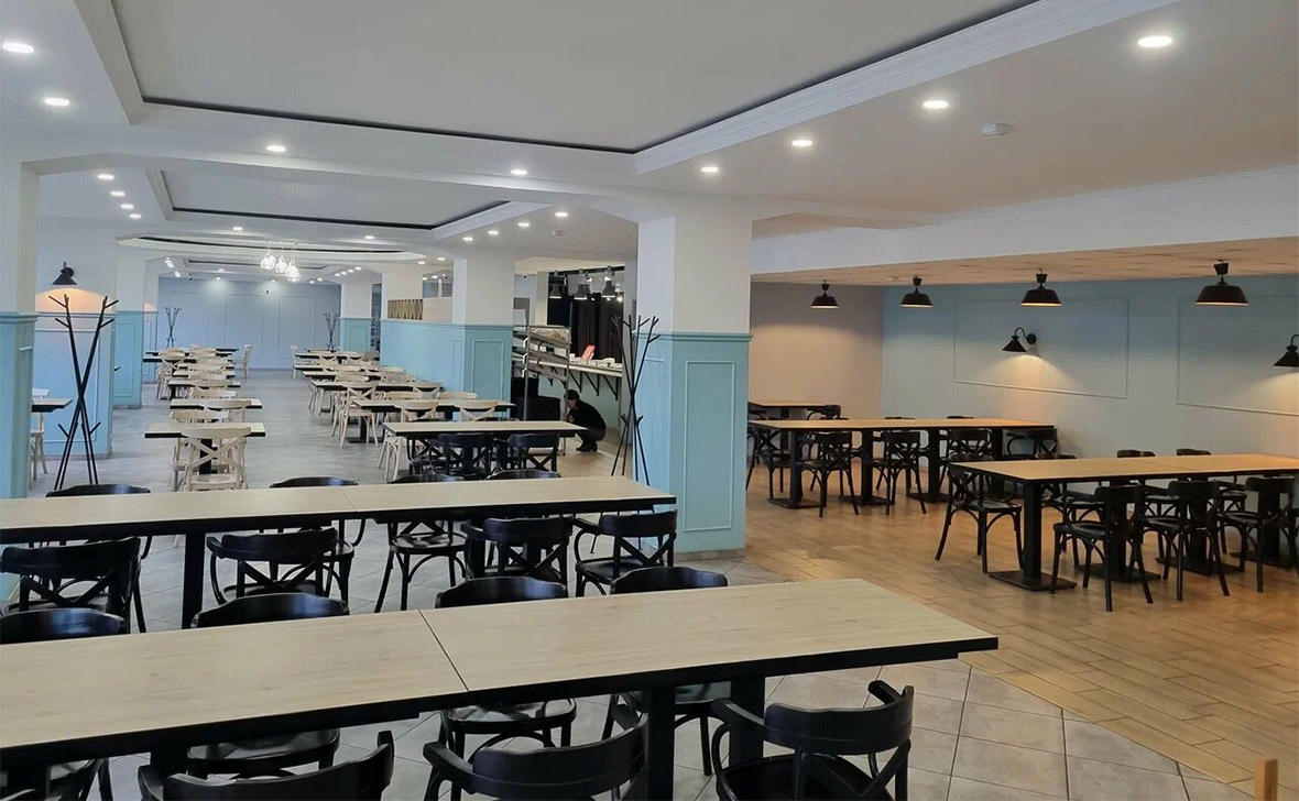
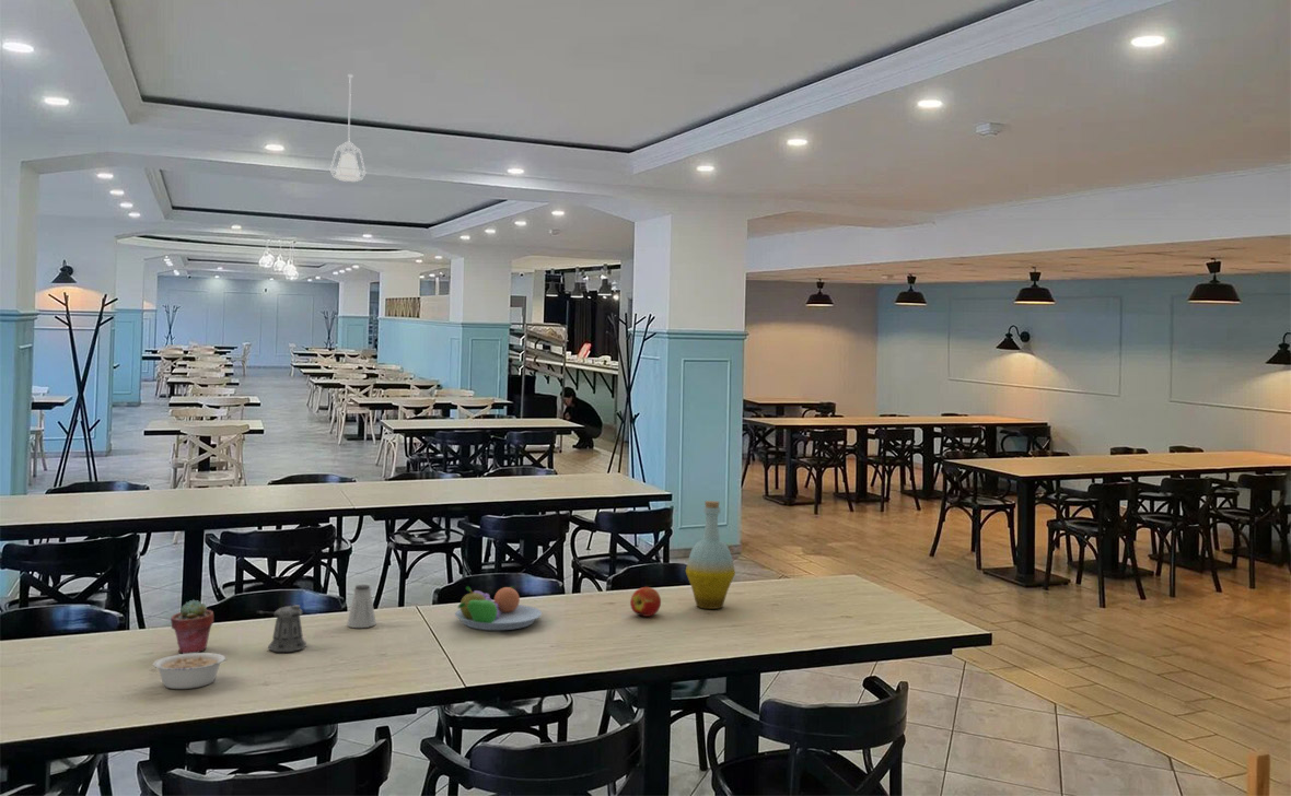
+ saltshaker [346,584,377,629]
+ legume [152,652,230,690]
+ apple [629,586,662,618]
+ bottle [685,500,736,610]
+ pepper shaker [256,604,307,653]
+ pendant lamp [329,73,367,183]
+ fruit bowl [454,585,543,631]
+ potted succulent [170,599,214,654]
